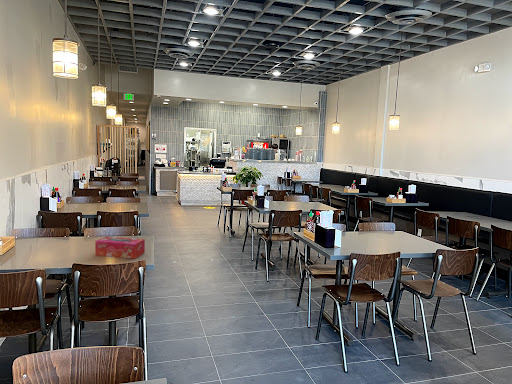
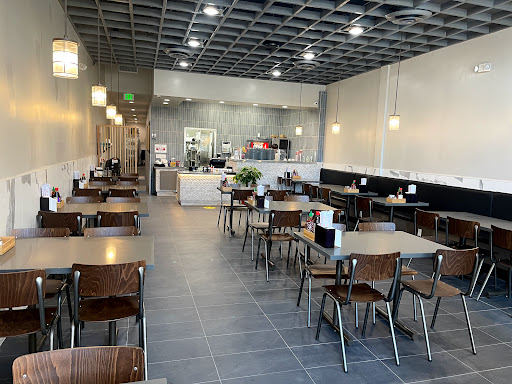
- tissue box [94,235,146,260]
